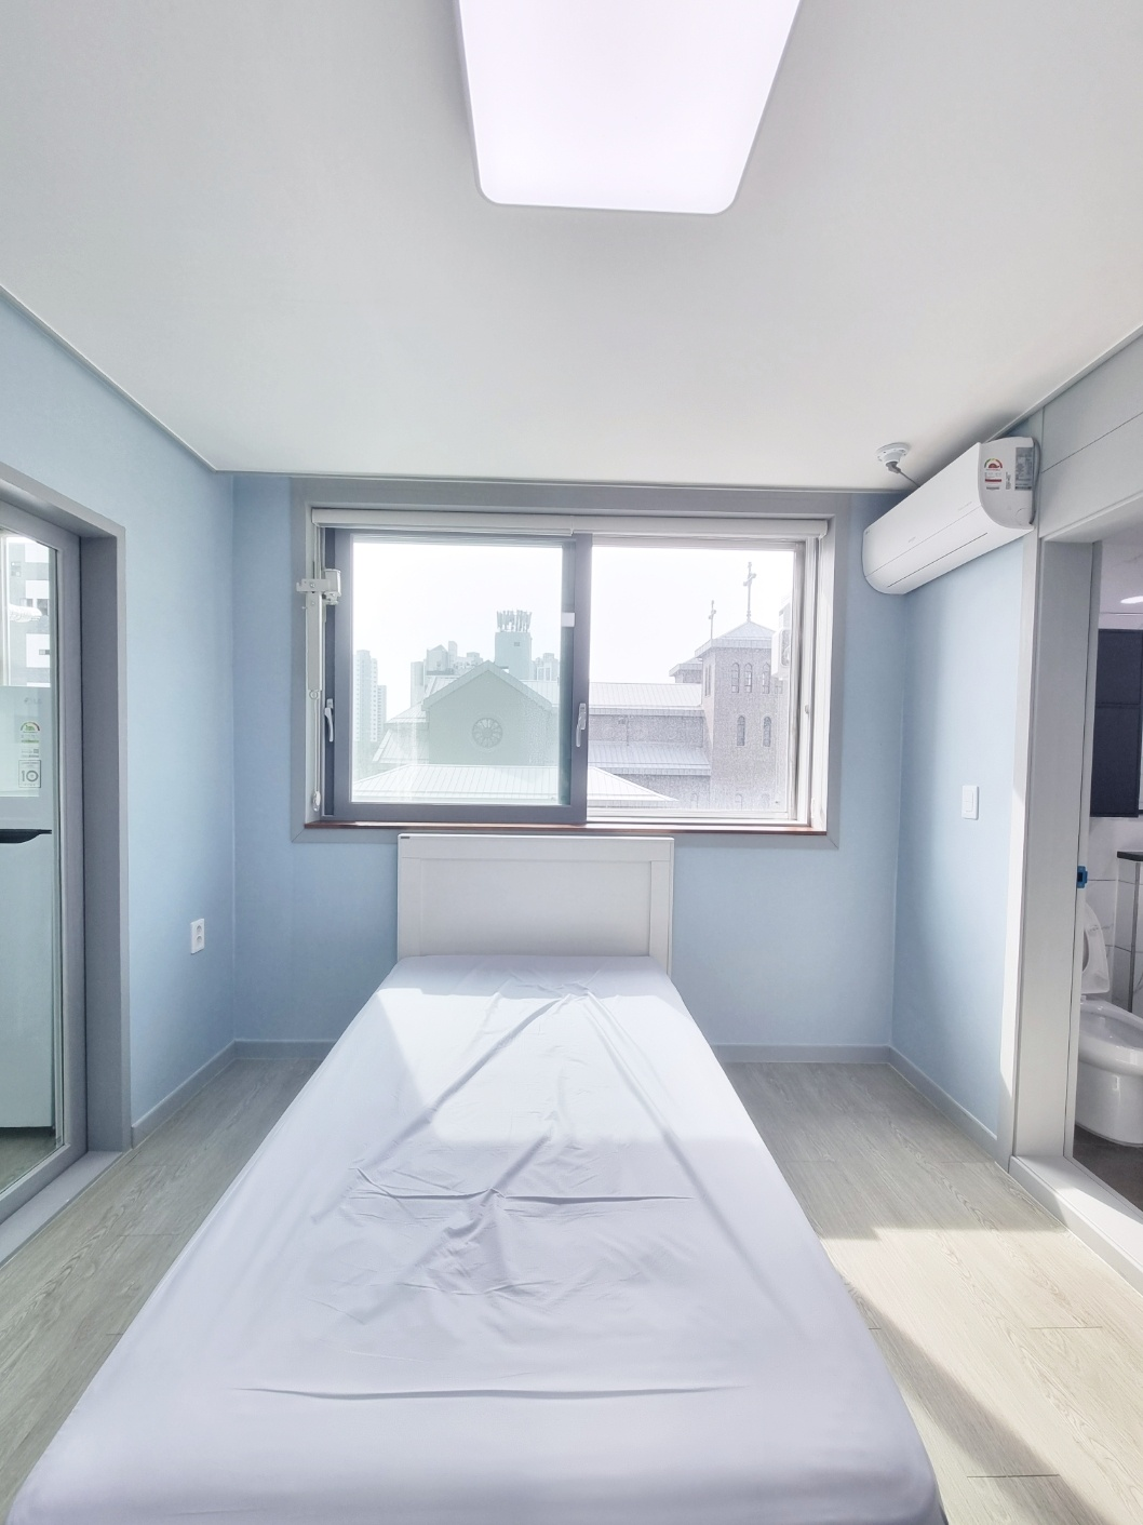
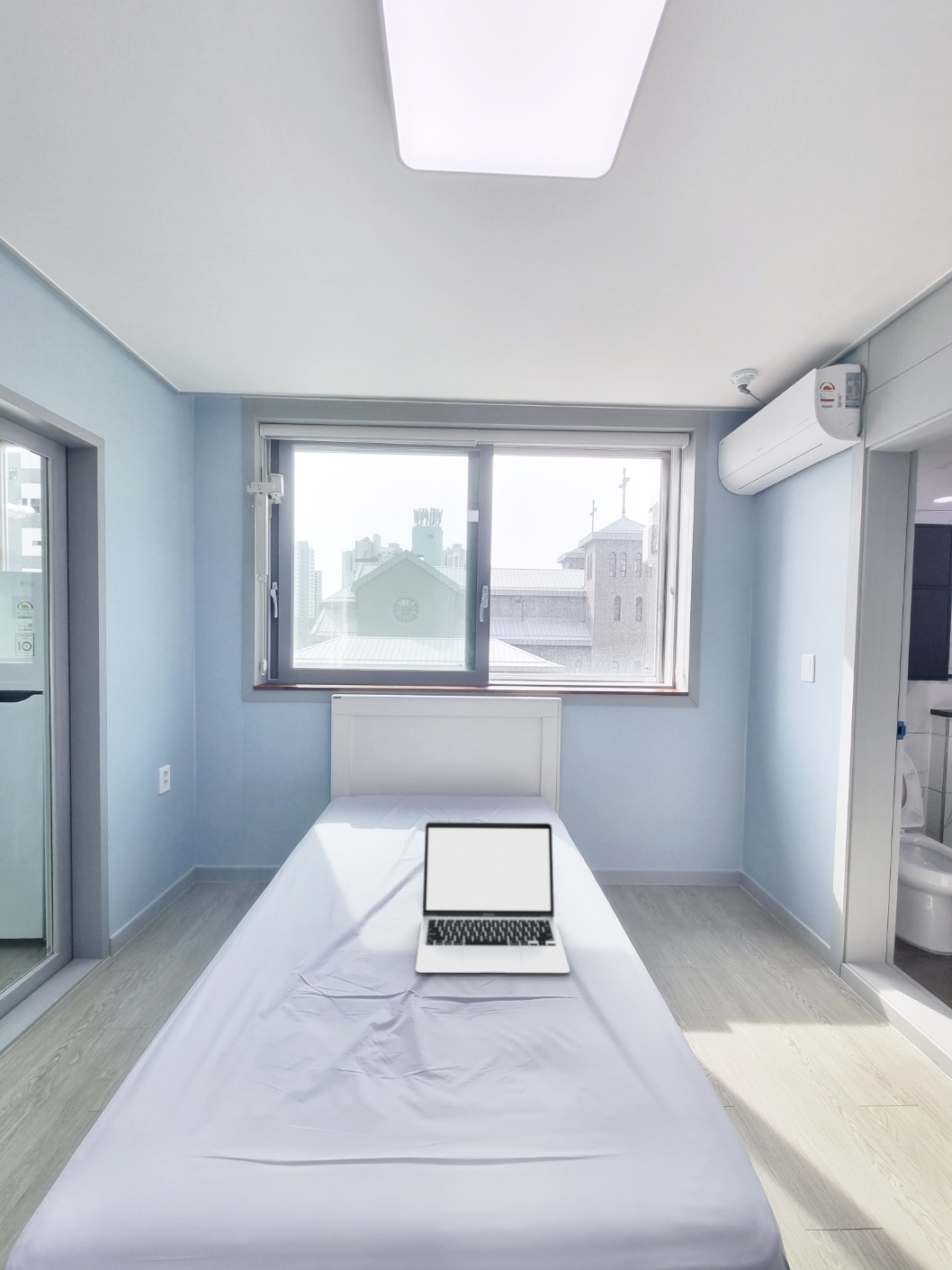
+ laptop [415,821,570,974]
